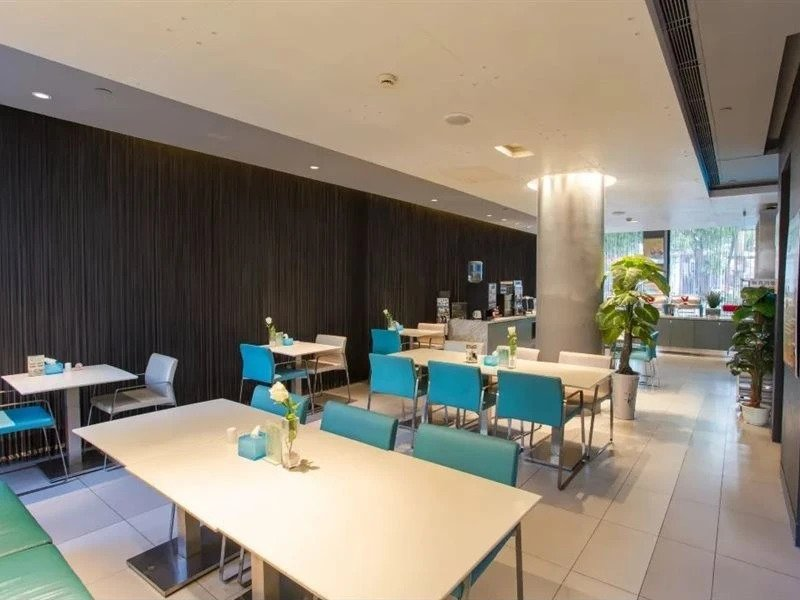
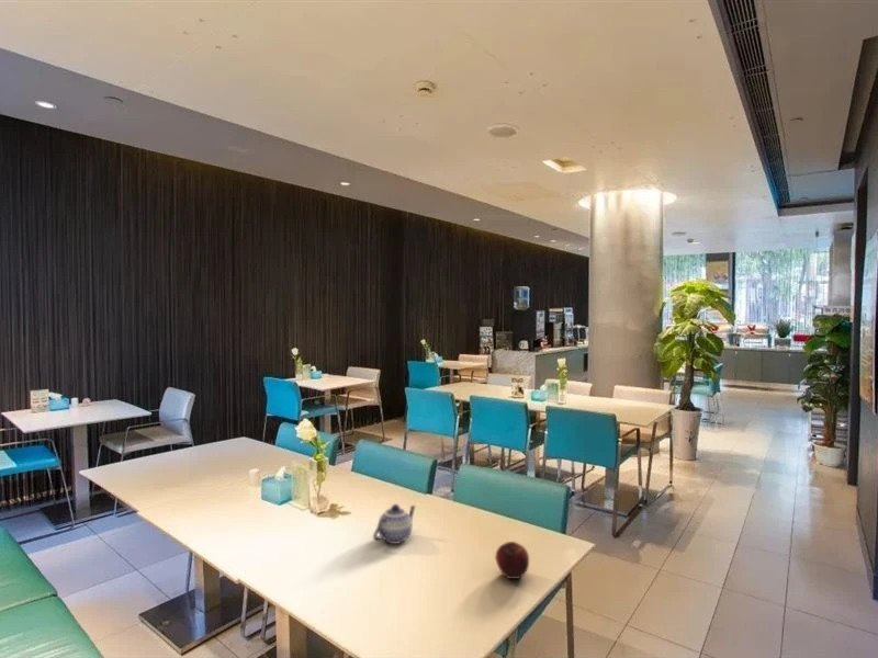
+ fruit [494,541,530,580]
+ teapot [372,503,417,545]
